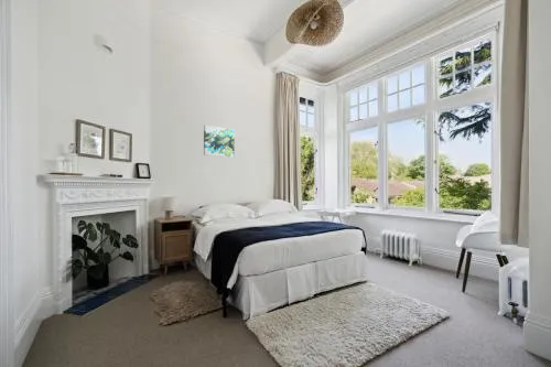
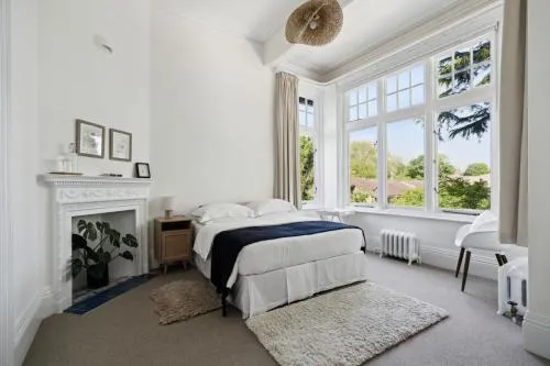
- wall art [203,125,236,159]
